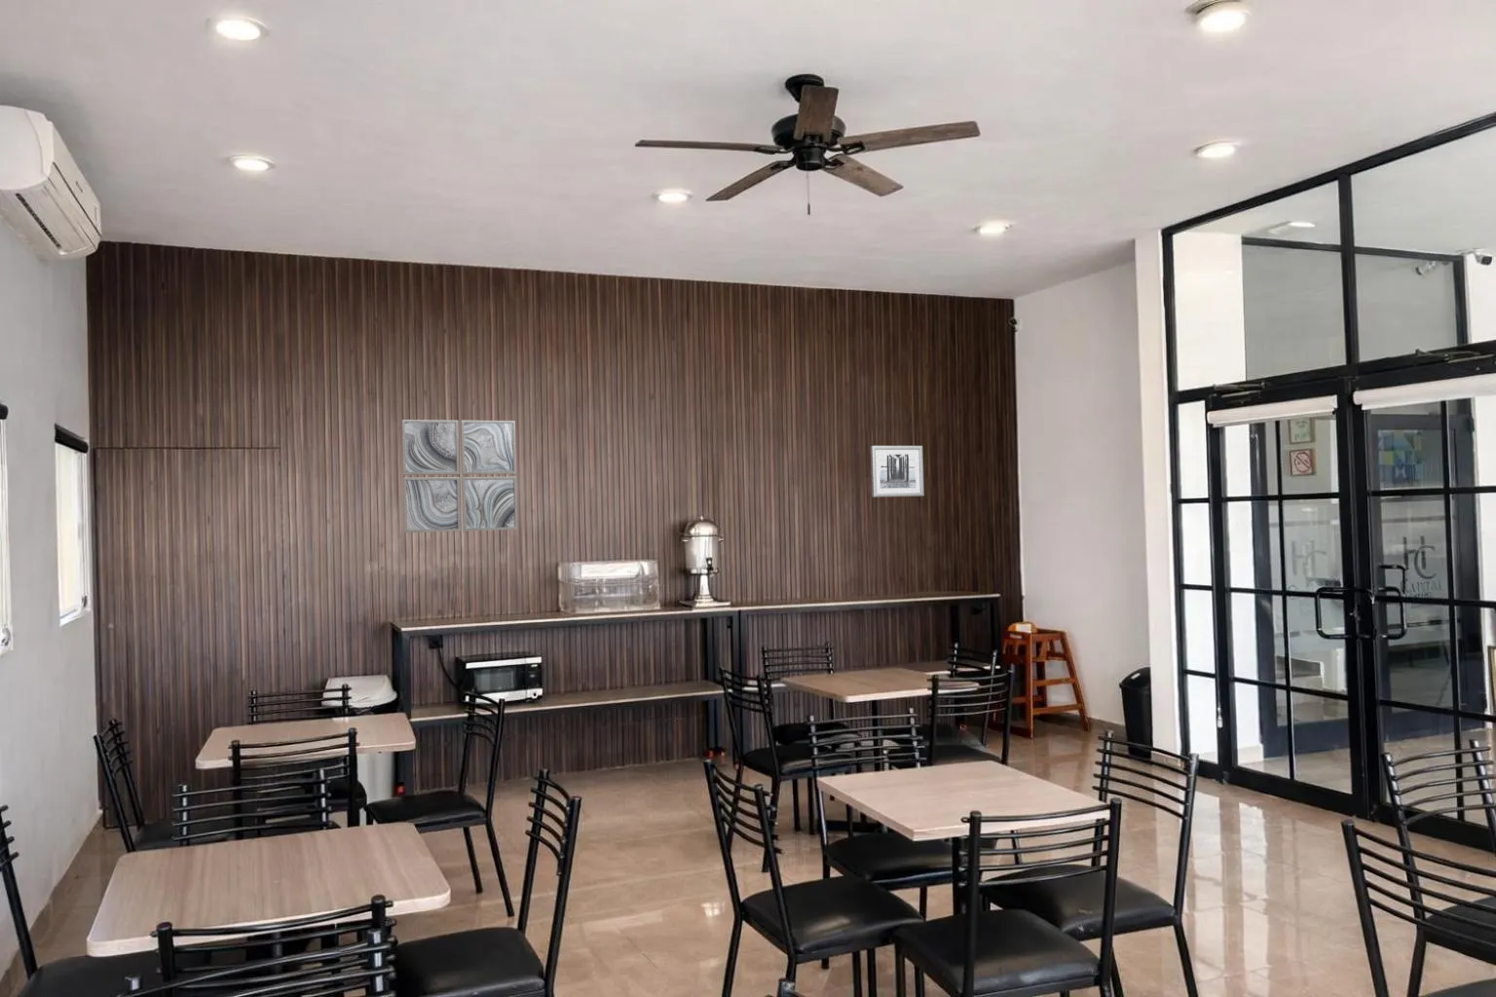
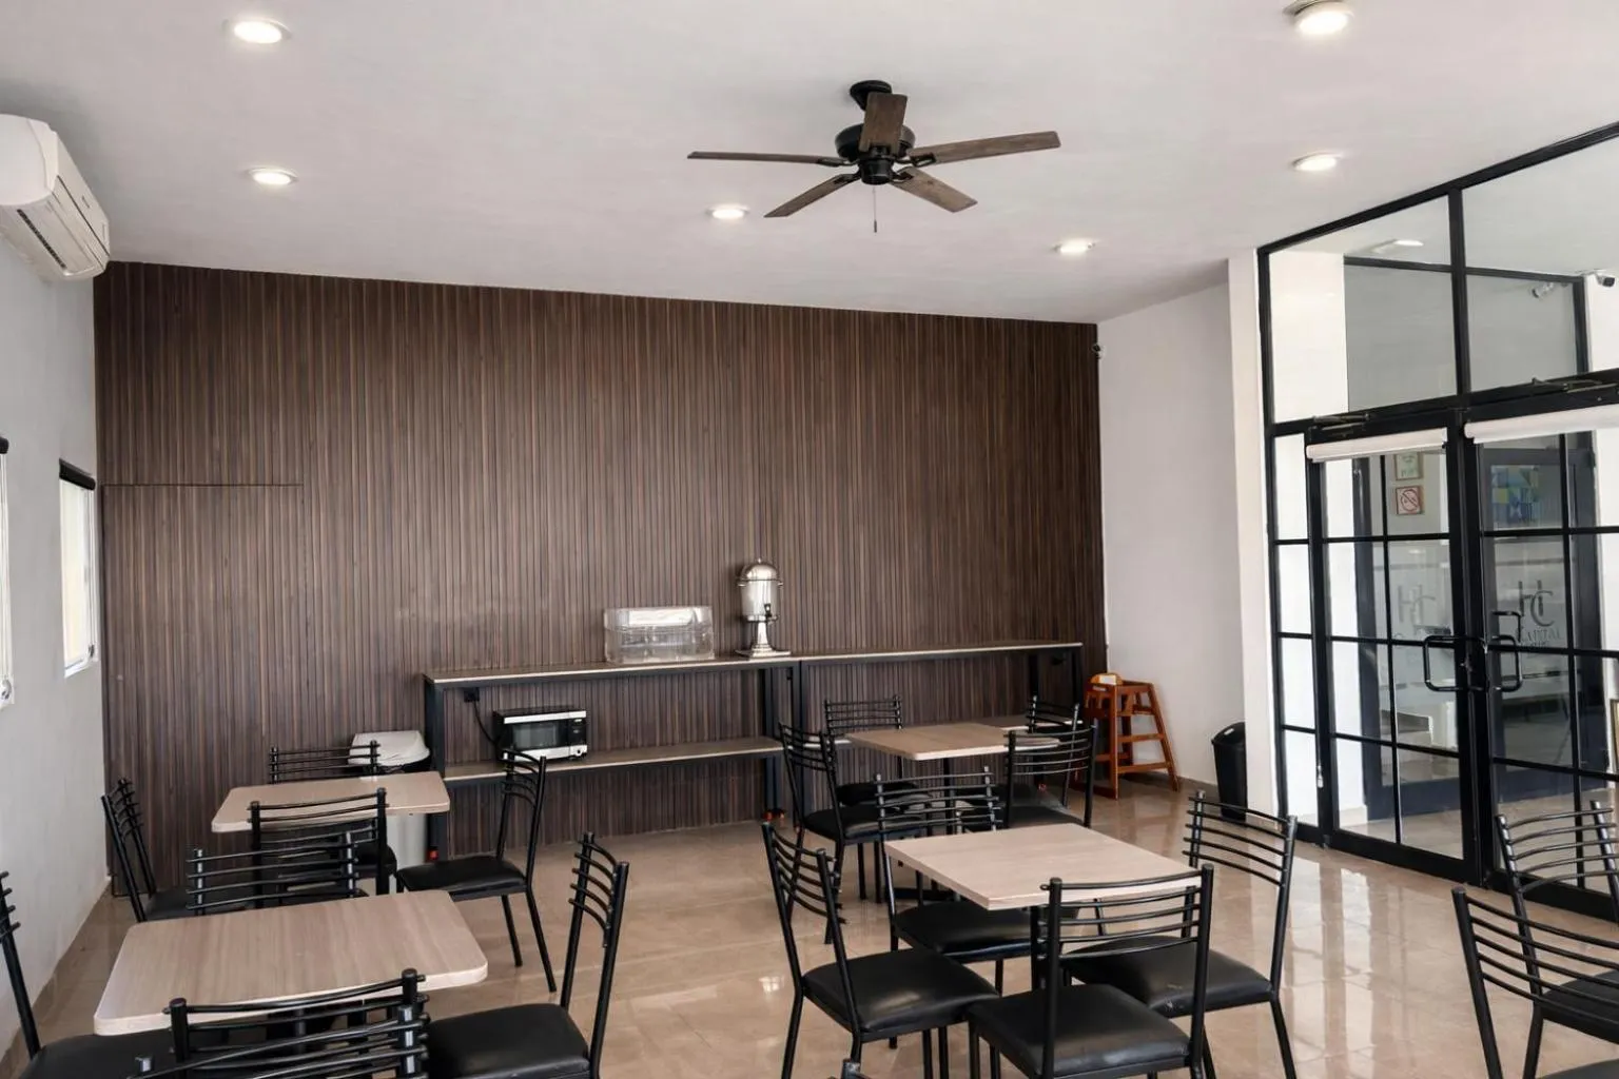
- wall art [869,445,925,497]
- wall art [401,418,519,533]
